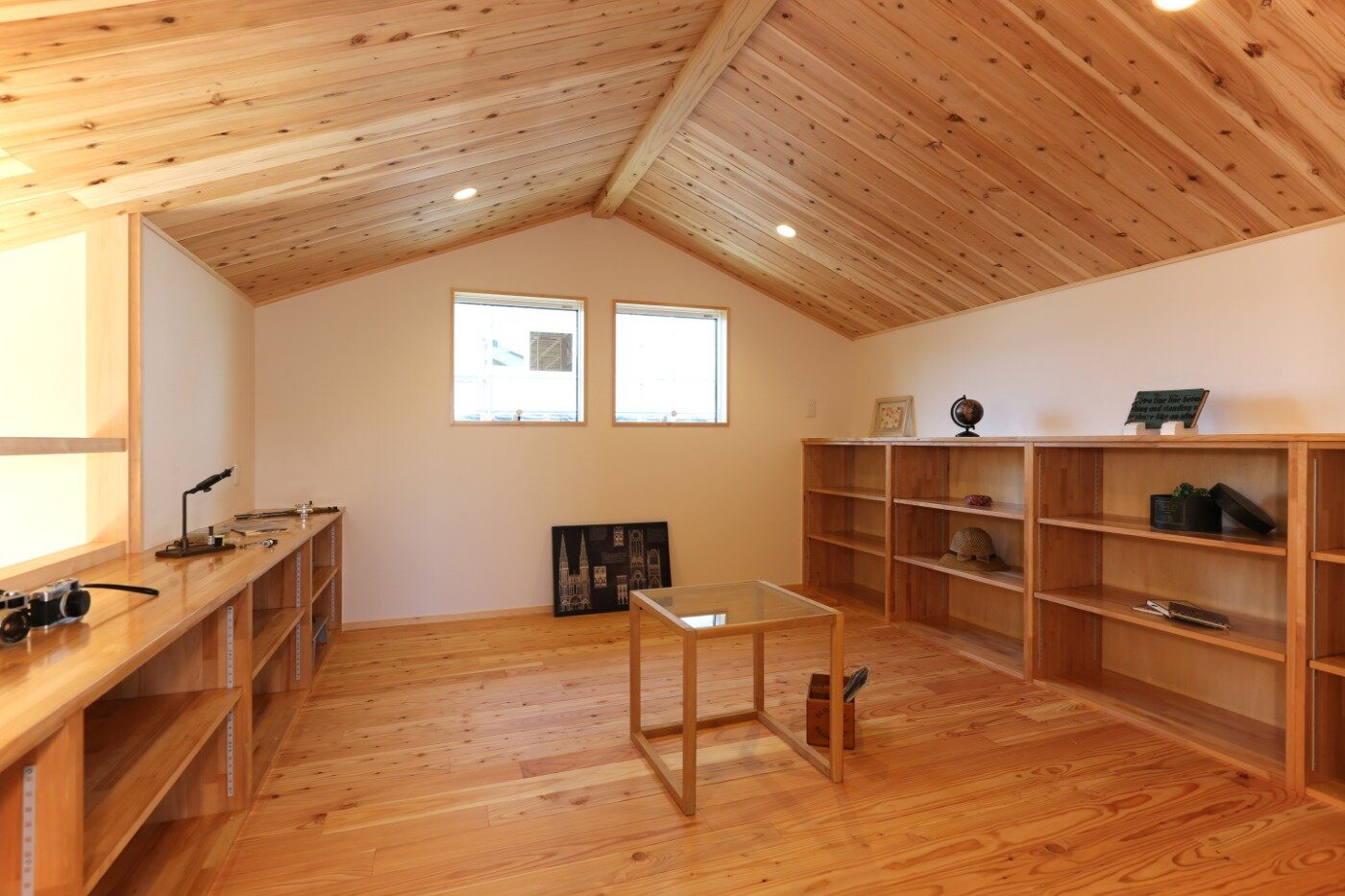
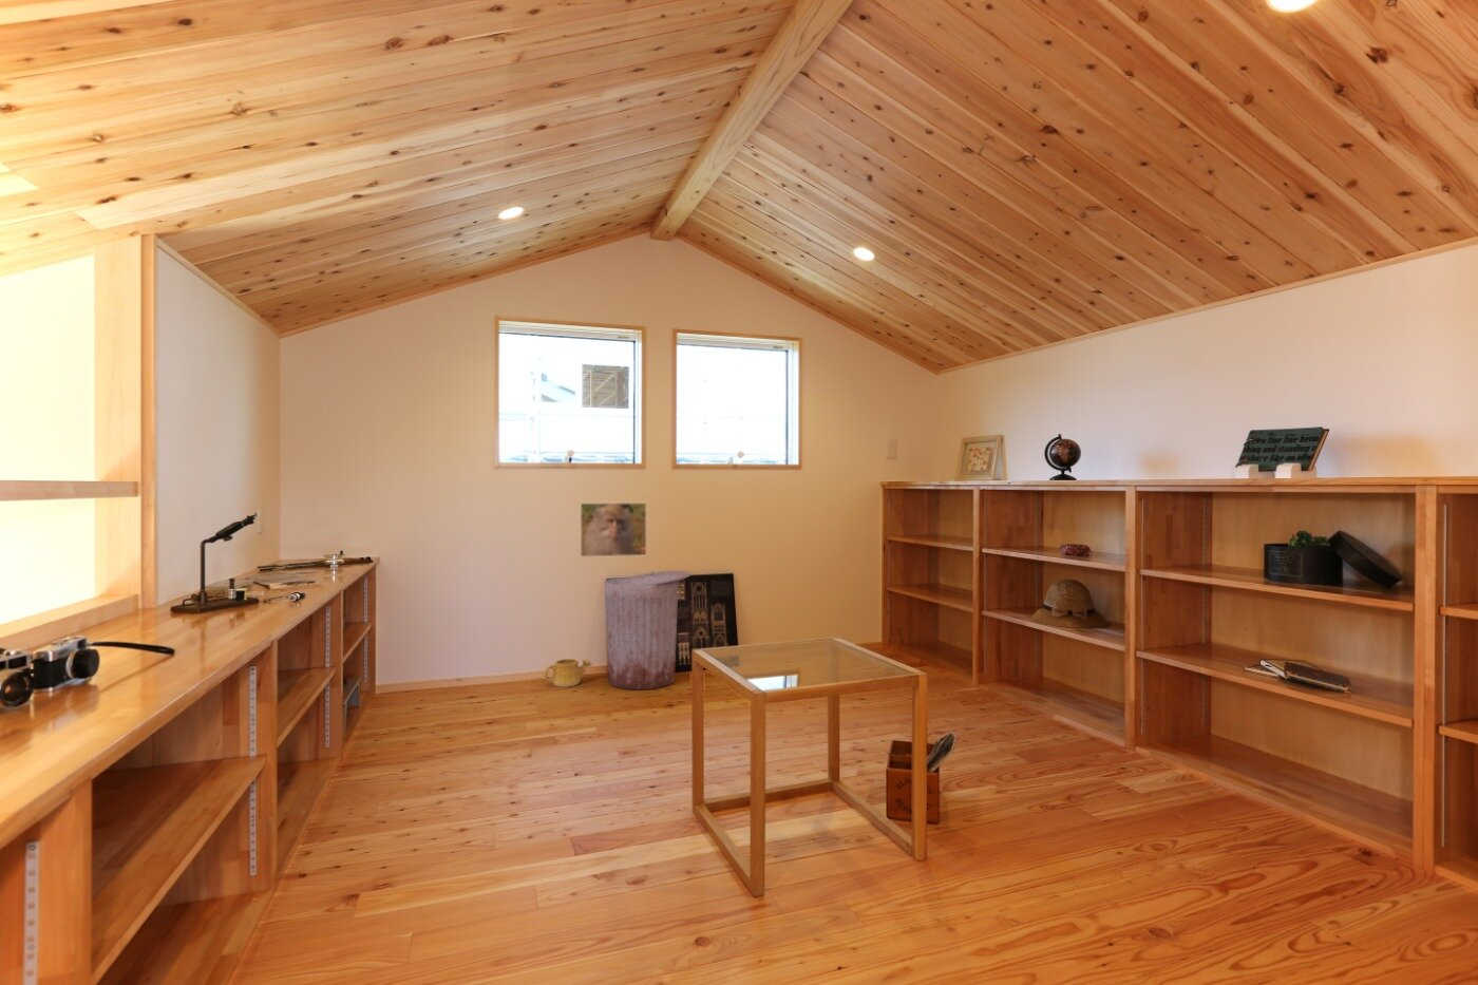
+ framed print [578,501,648,558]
+ watering can [543,657,593,688]
+ trash can [604,571,691,690]
